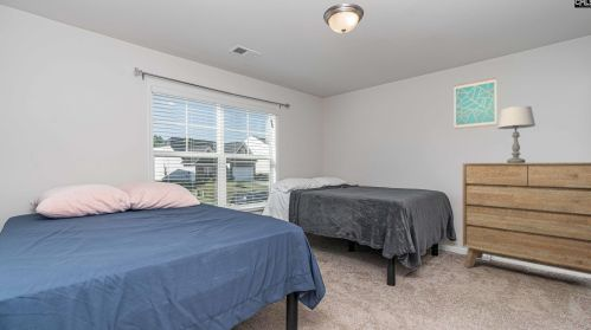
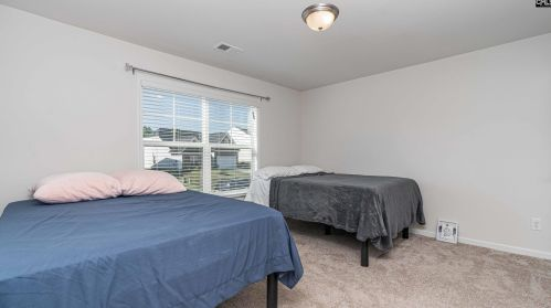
- table lamp [496,105,537,163]
- wall art [454,77,497,130]
- dresser [462,161,591,276]
